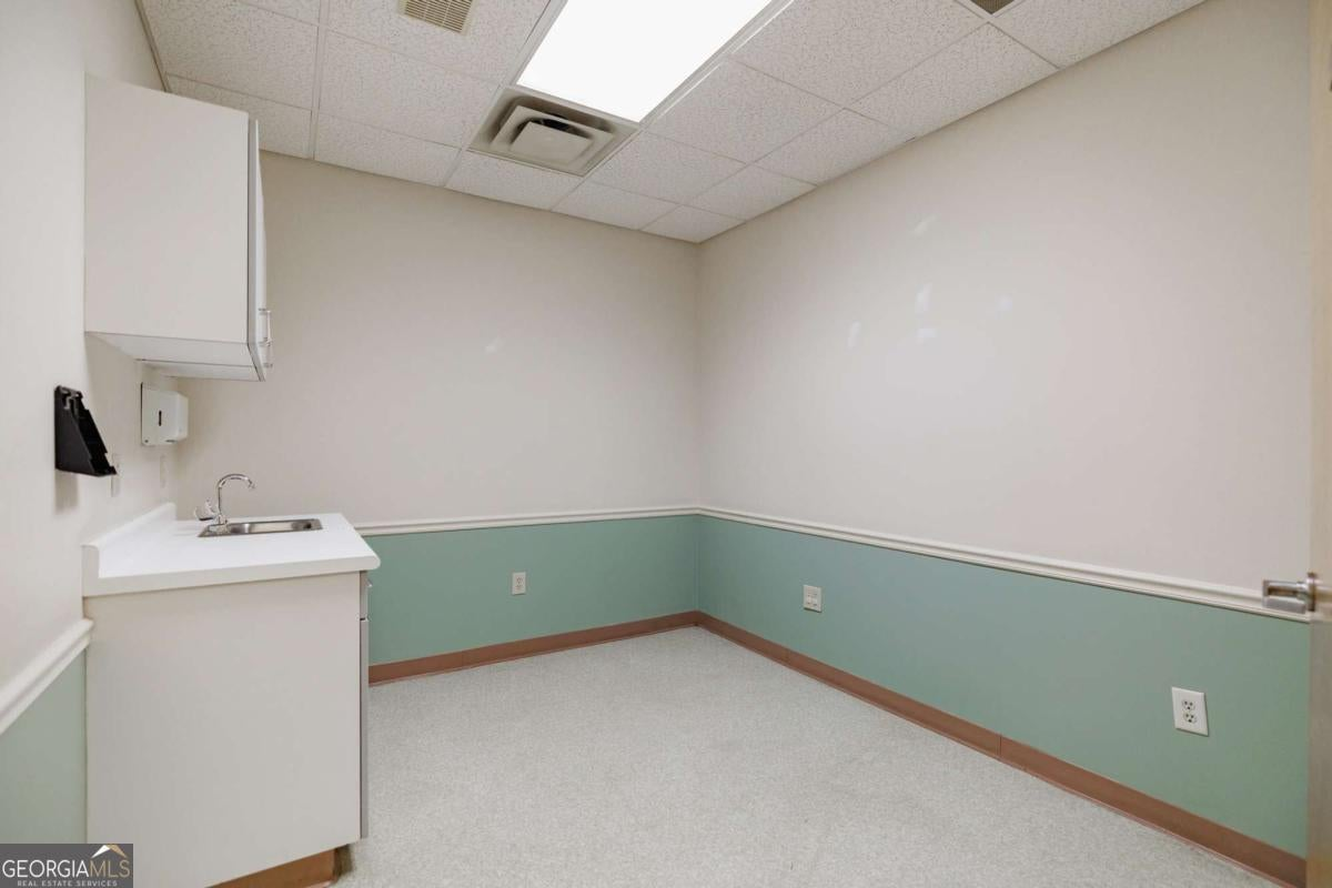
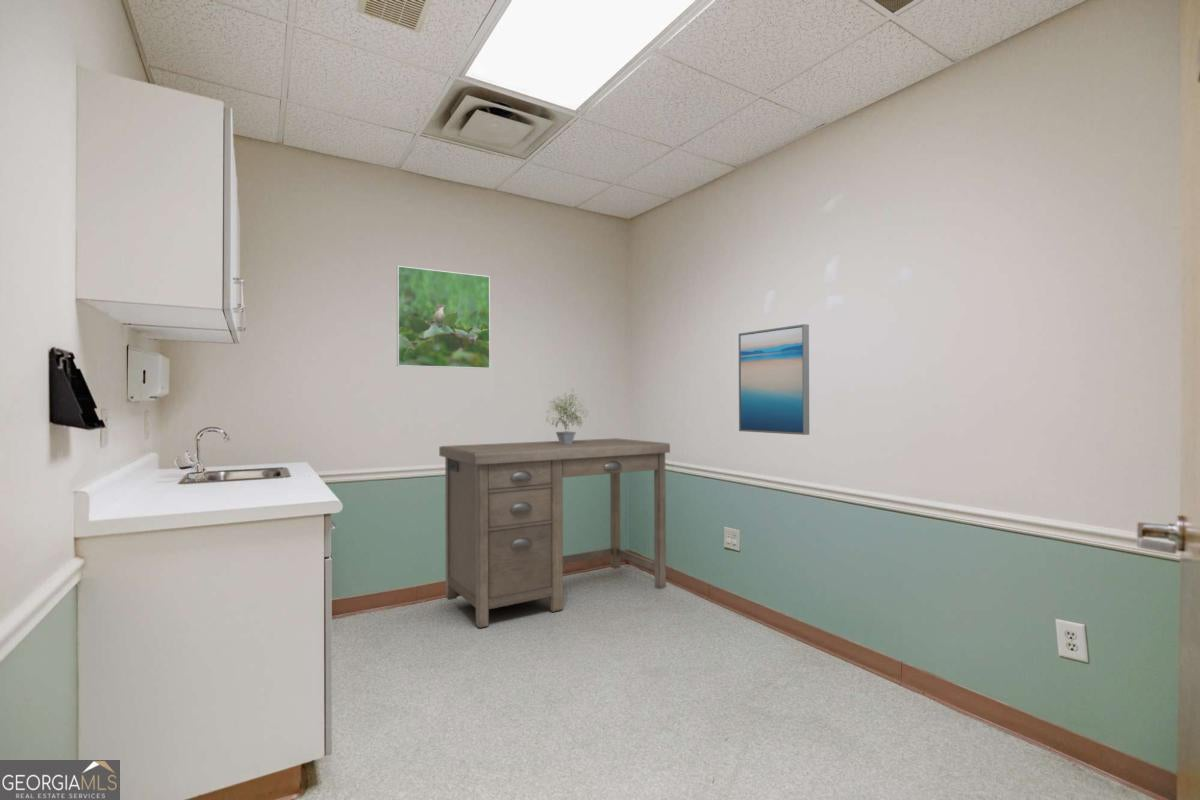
+ potted plant [545,387,589,444]
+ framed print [396,265,491,370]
+ wall art [738,323,810,436]
+ desk [438,437,671,629]
